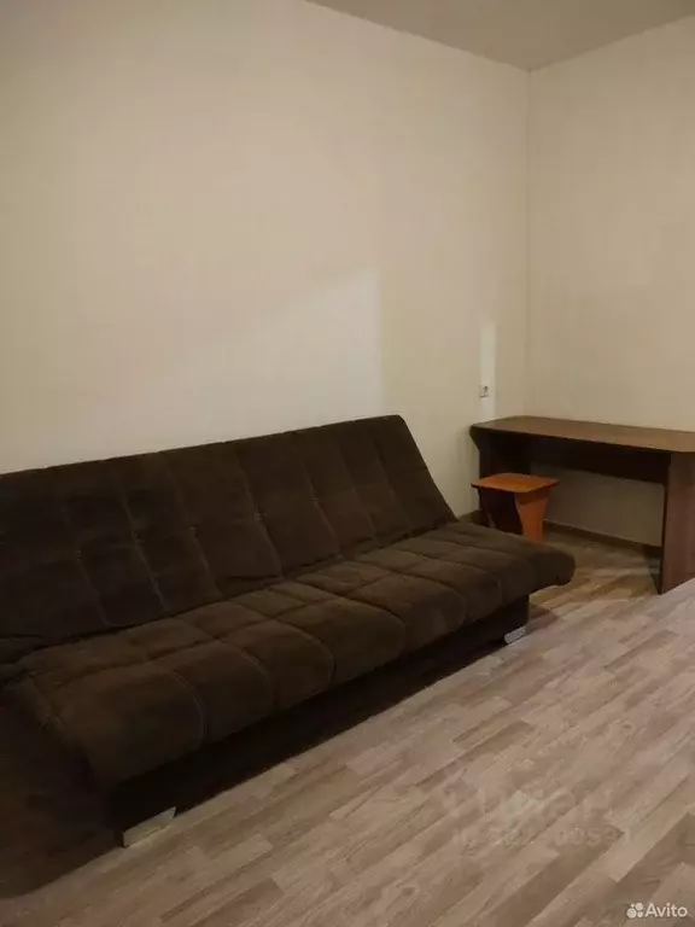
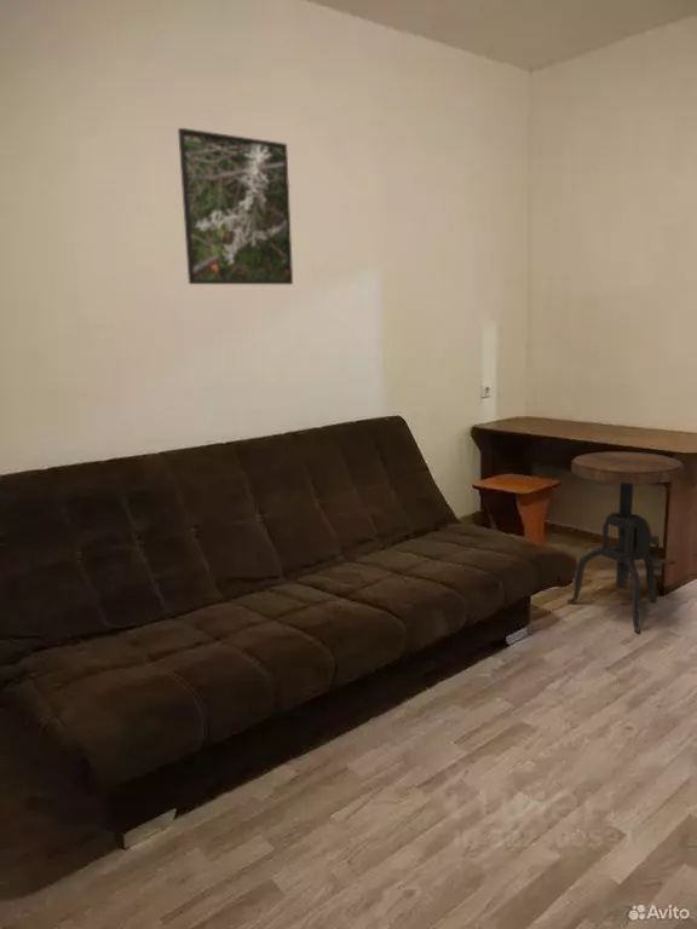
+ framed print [177,127,294,285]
+ side table [566,451,685,634]
